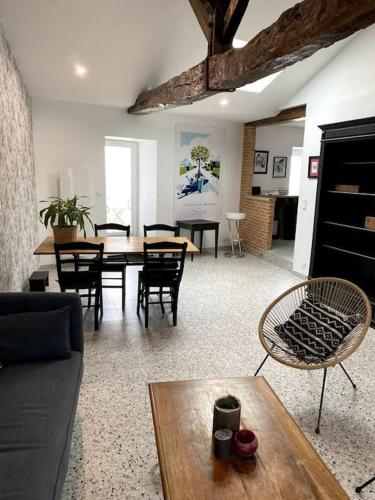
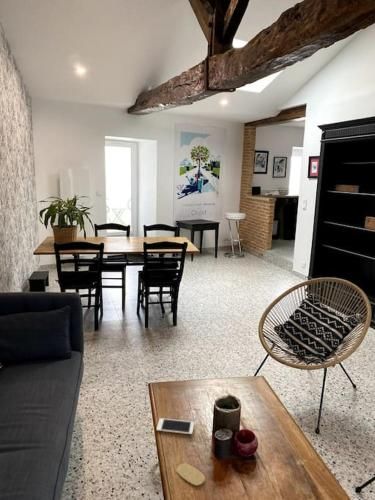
+ coaster [175,462,206,487]
+ cell phone [156,417,195,435]
